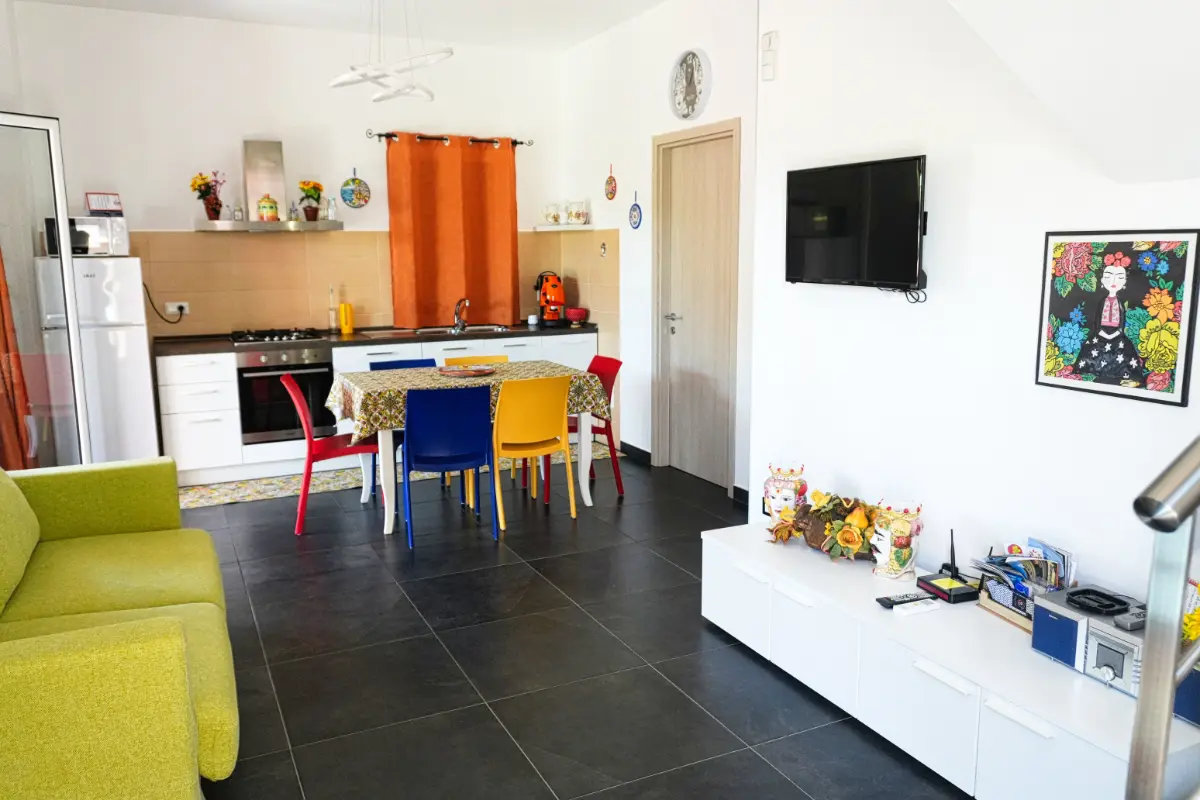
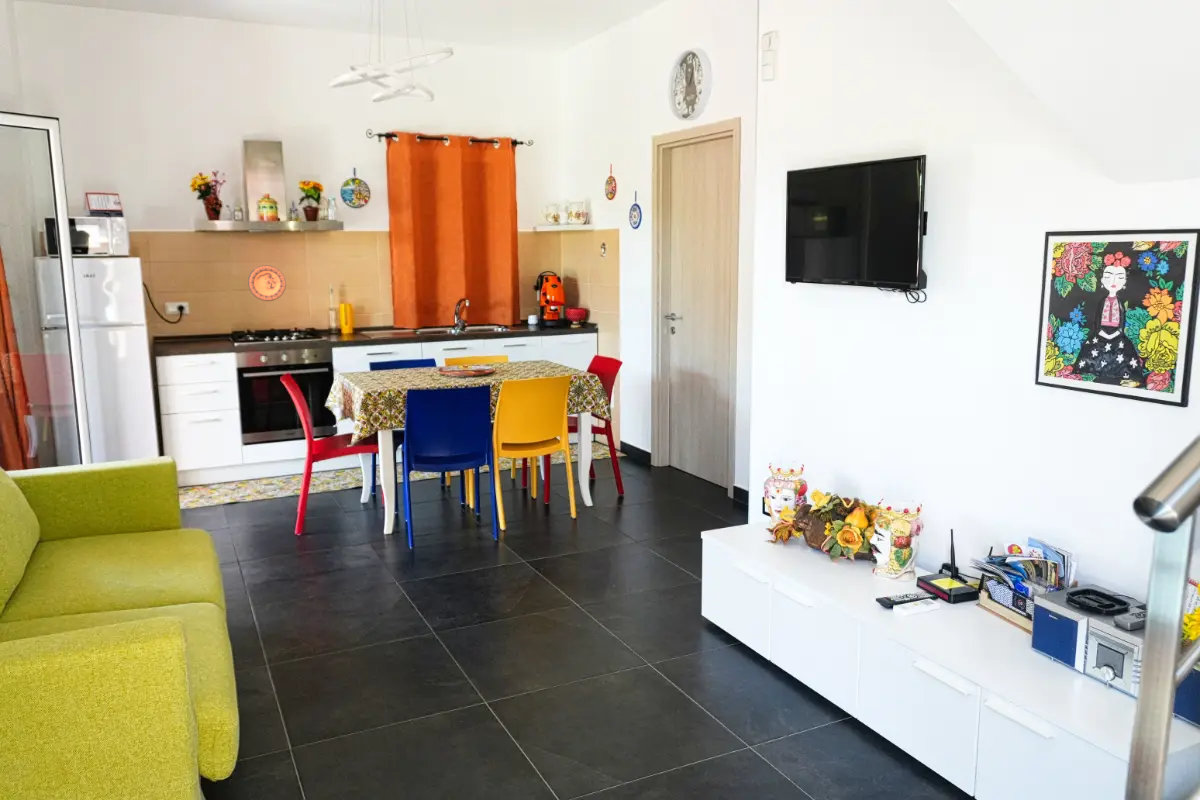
+ decorative plate [247,264,287,302]
